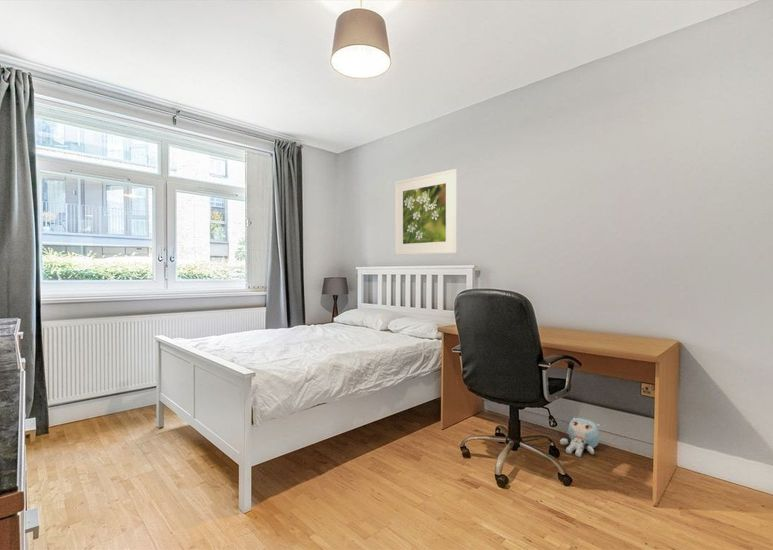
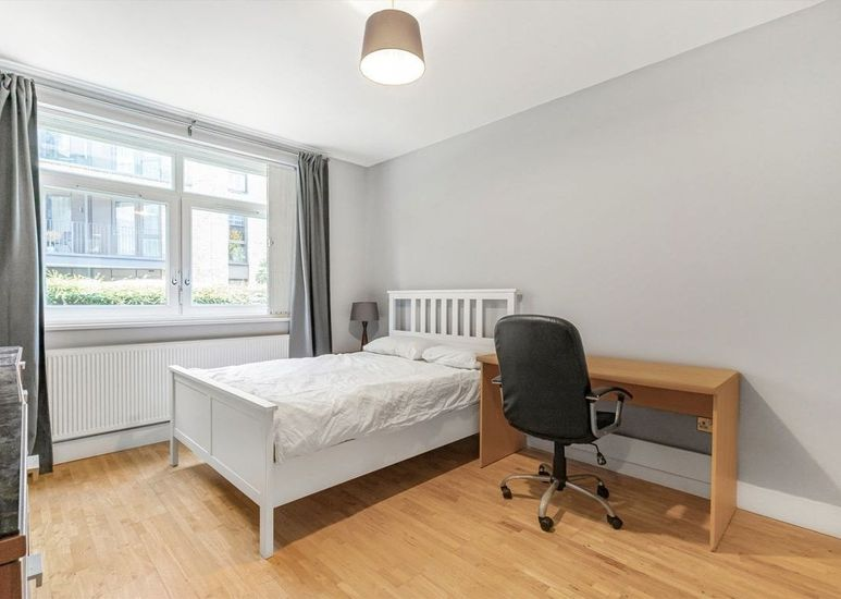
- plush toy [559,417,601,458]
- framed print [394,168,458,256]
